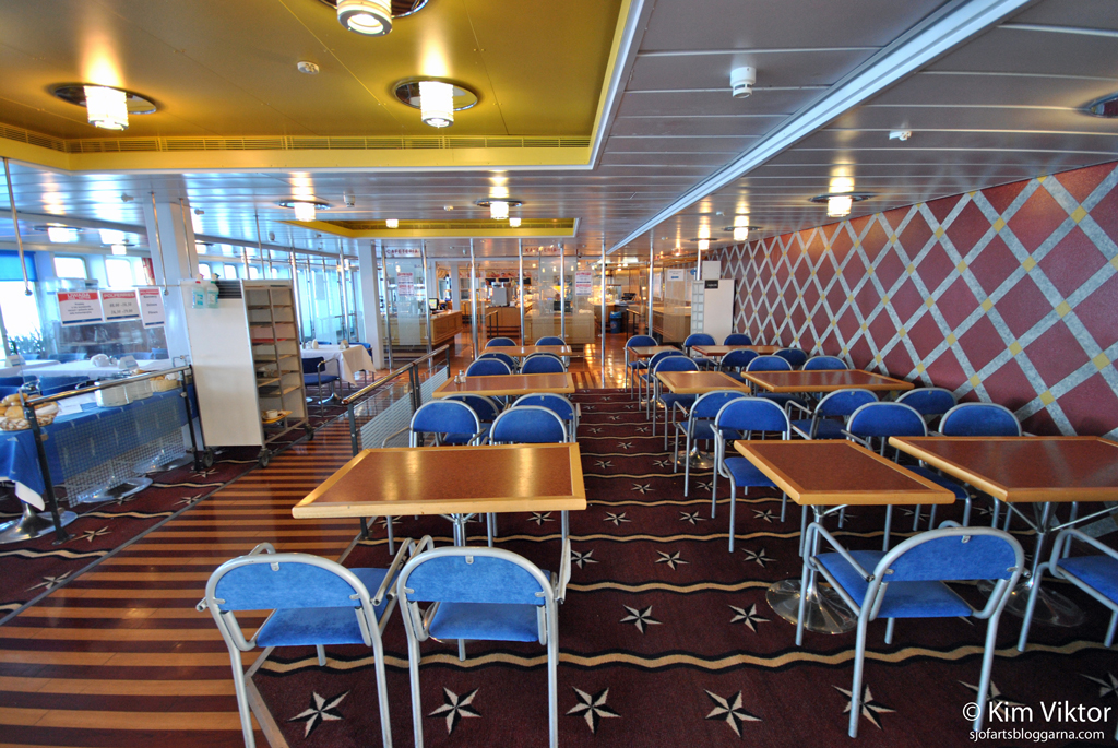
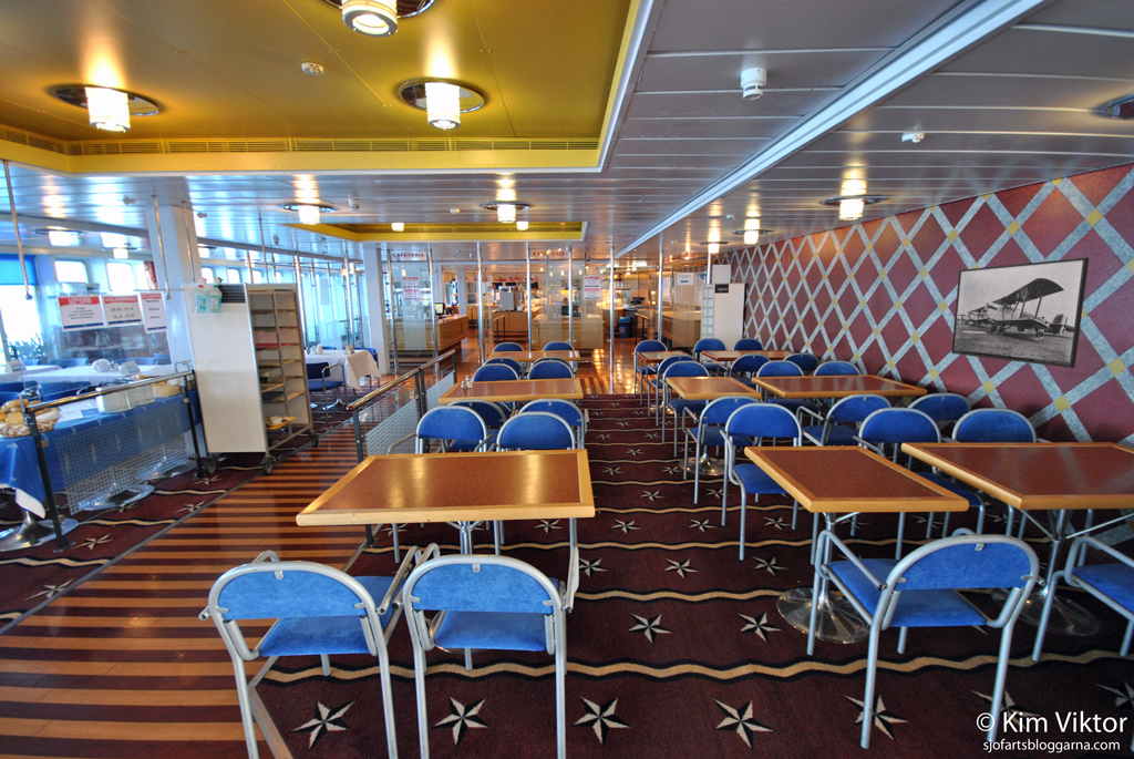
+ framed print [950,256,1090,369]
